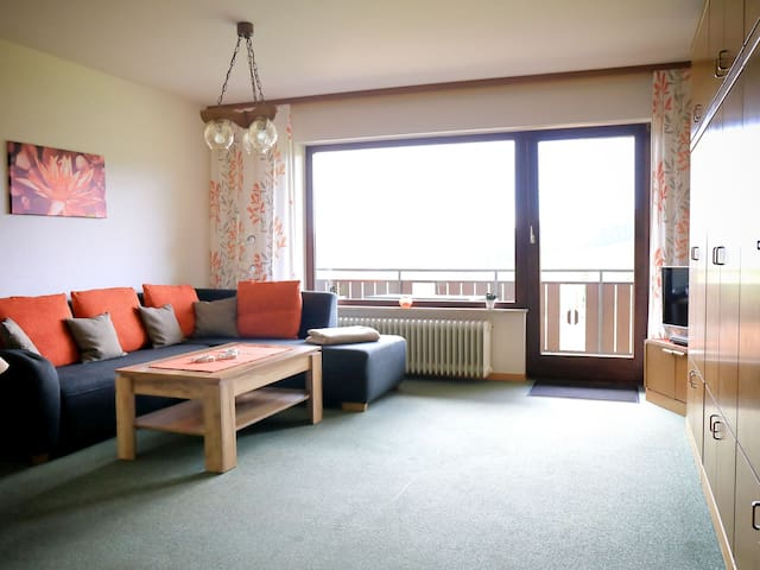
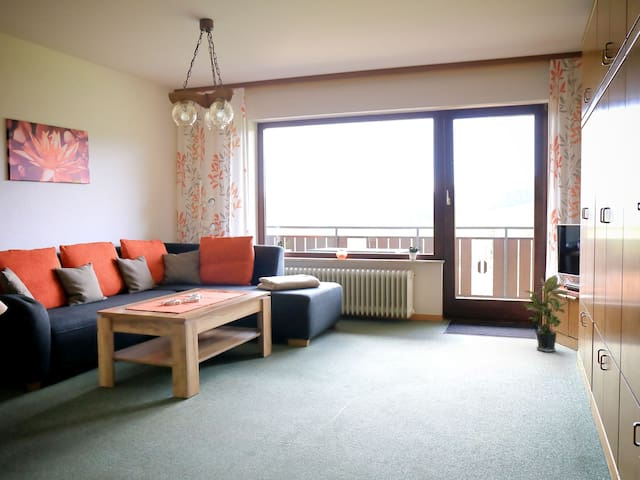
+ potted plant [523,274,569,353]
